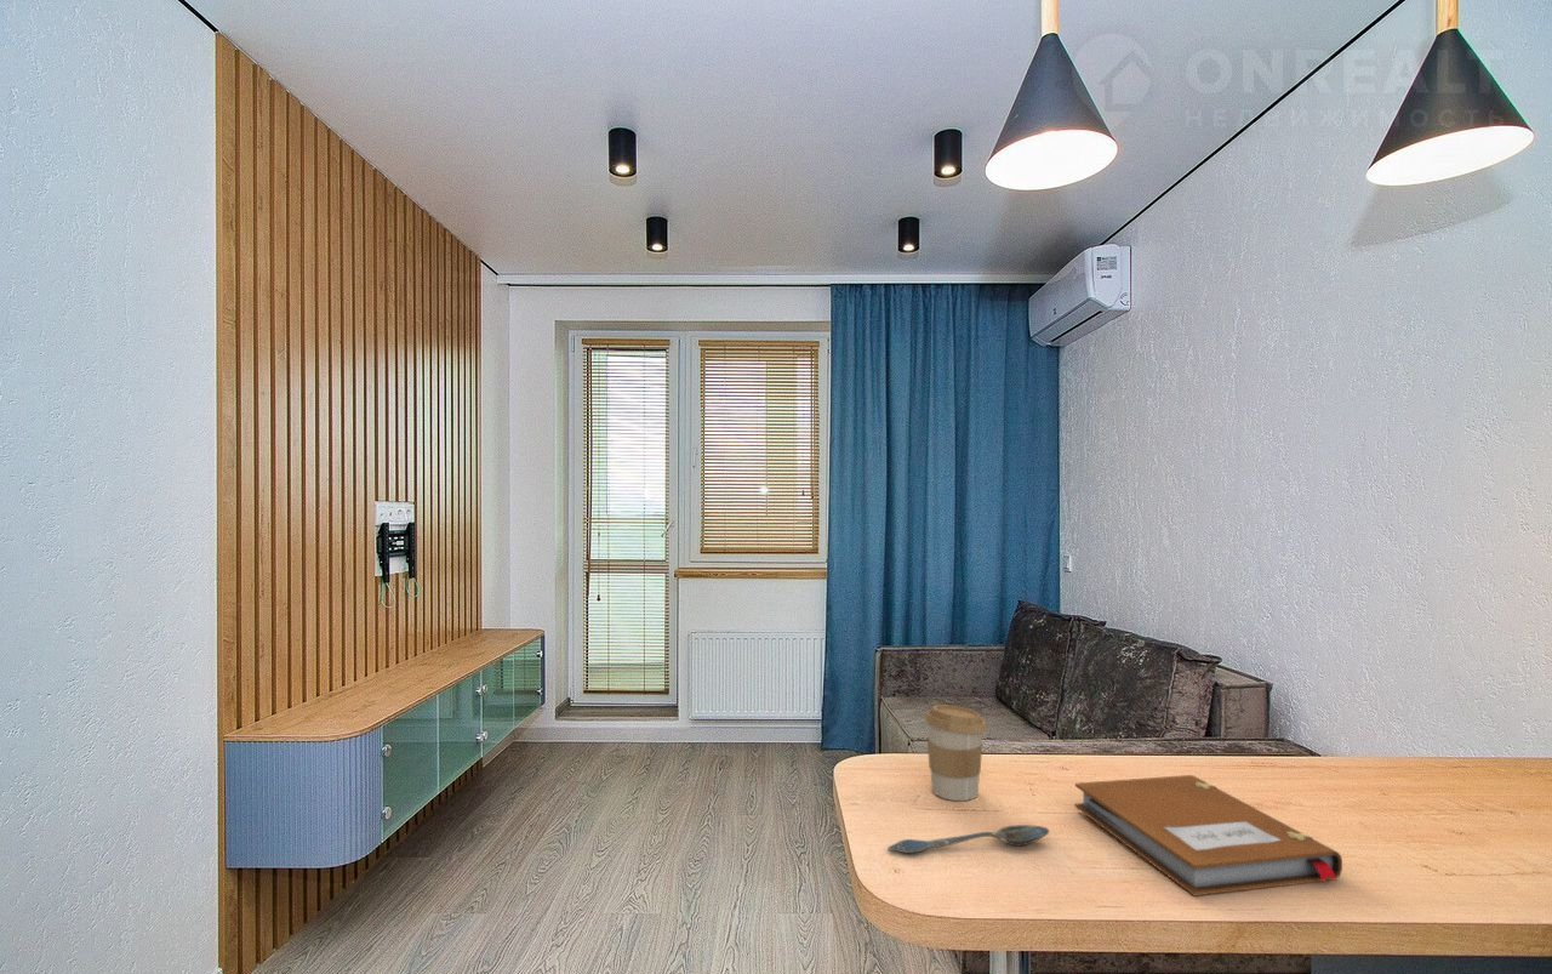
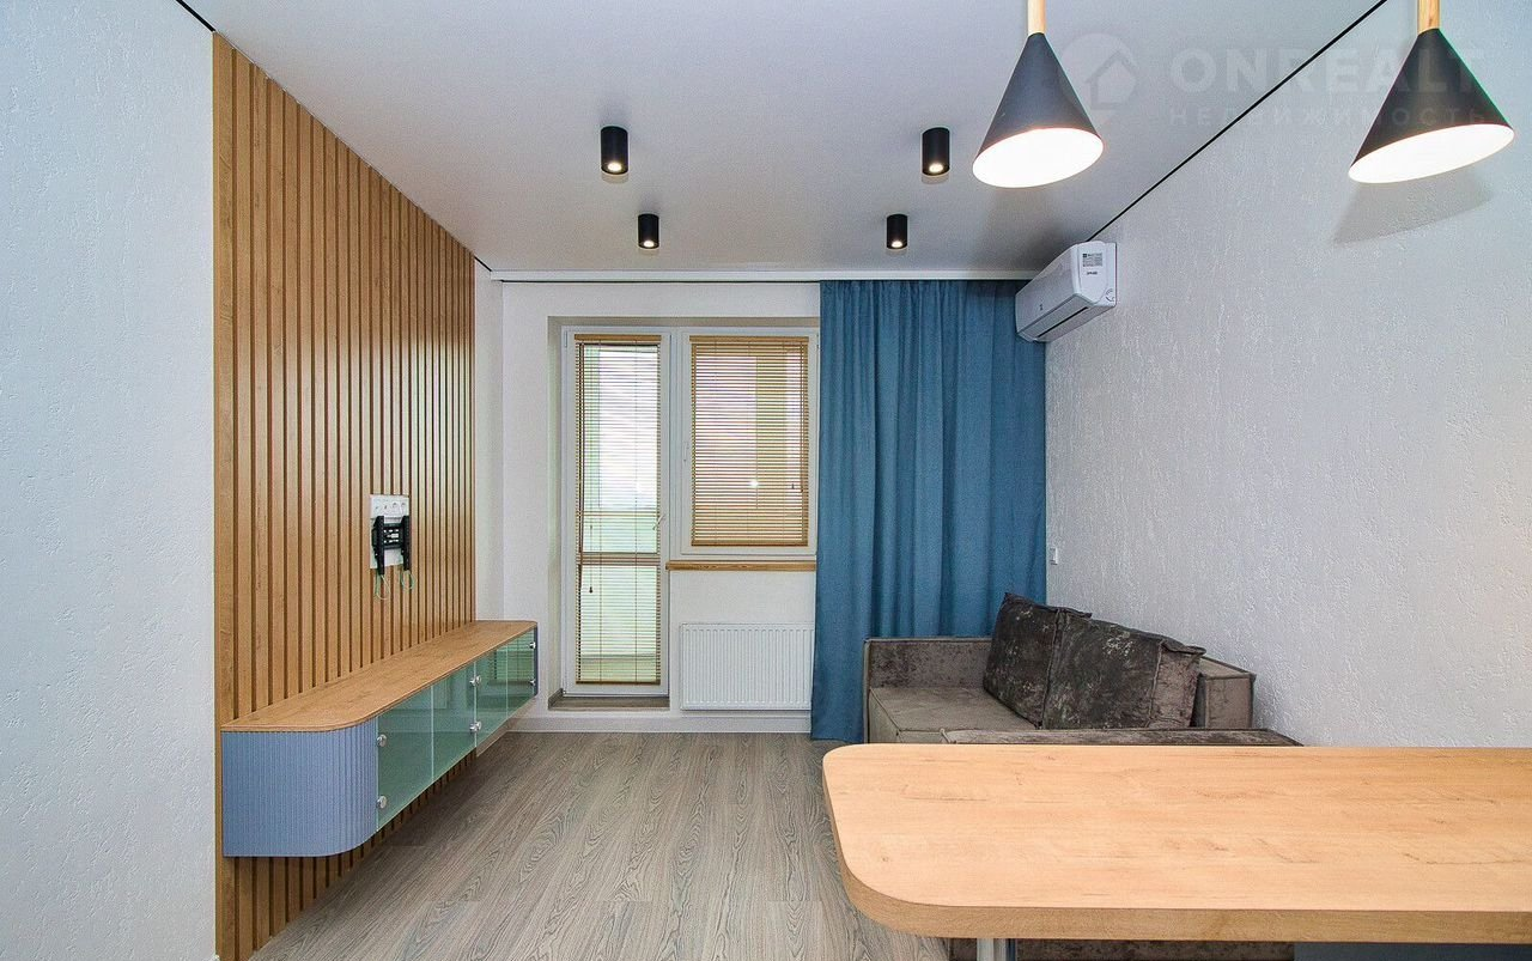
- notebook [1074,774,1343,896]
- spoon [886,824,1050,854]
- coffee cup [924,704,987,802]
